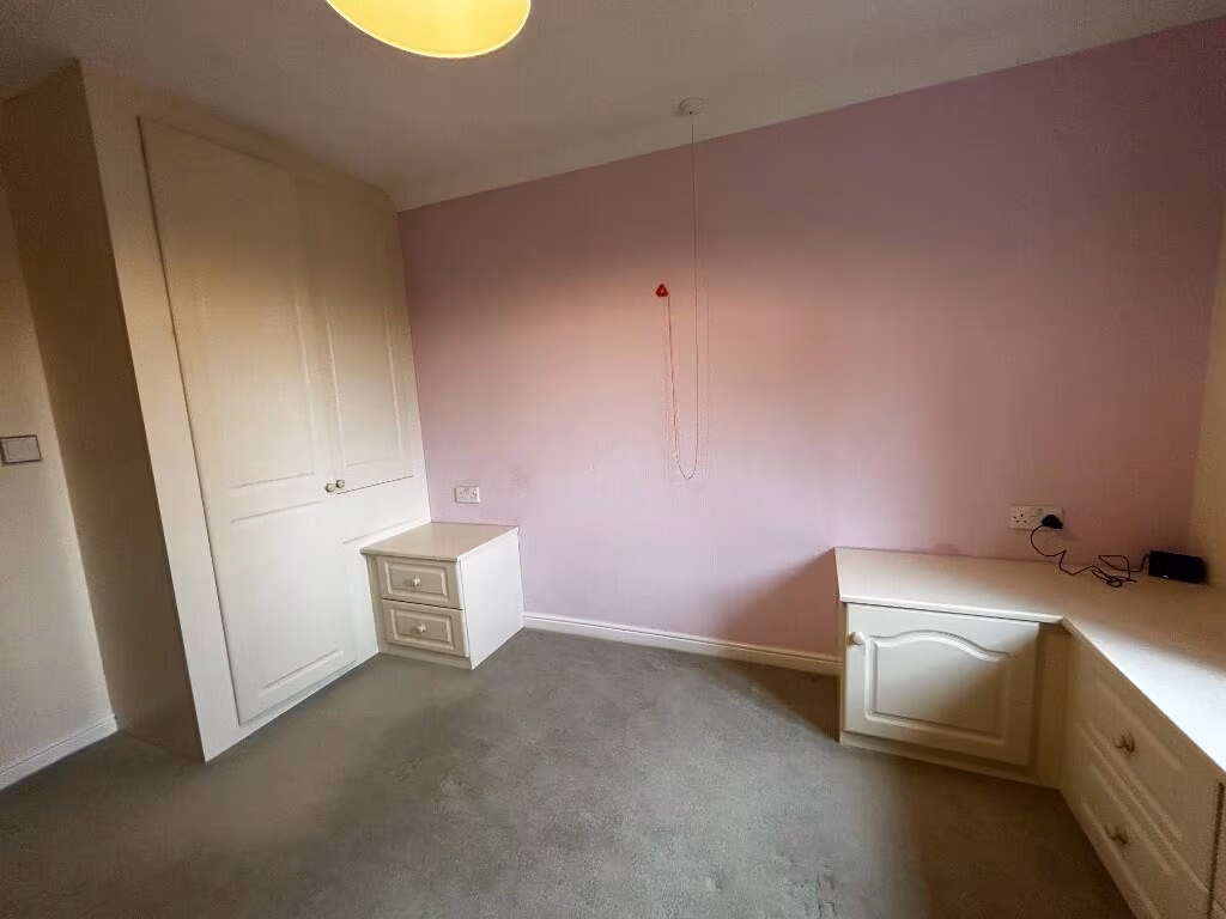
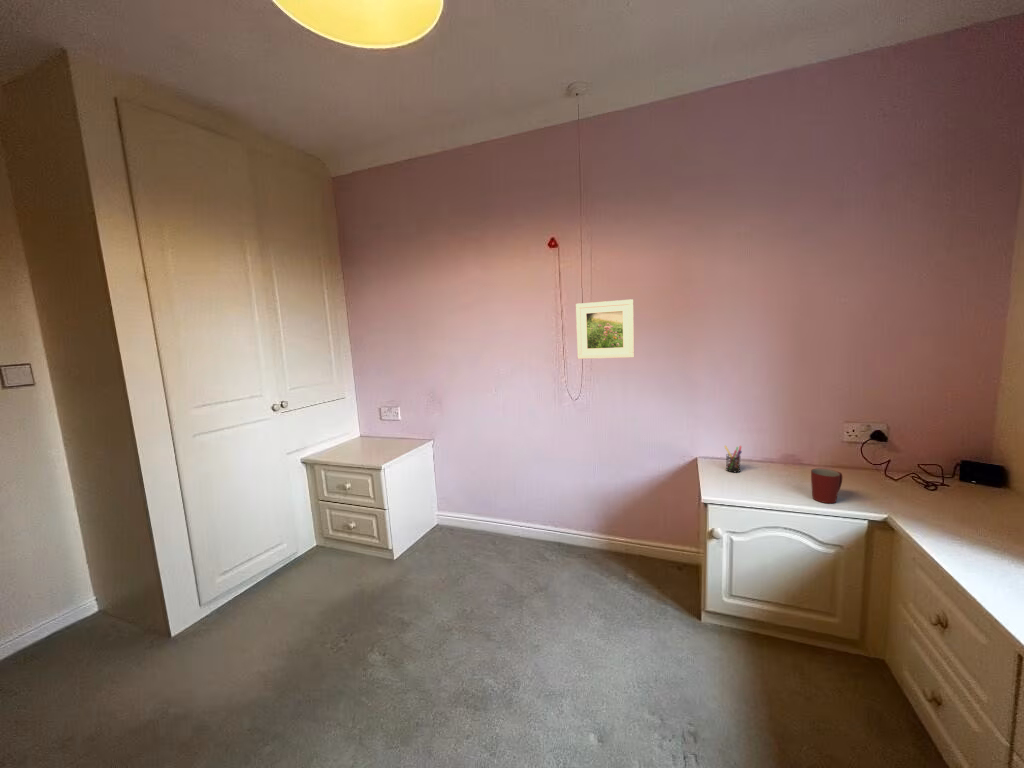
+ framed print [575,298,635,360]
+ pen holder [723,445,743,473]
+ mug [810,468,843,504]
